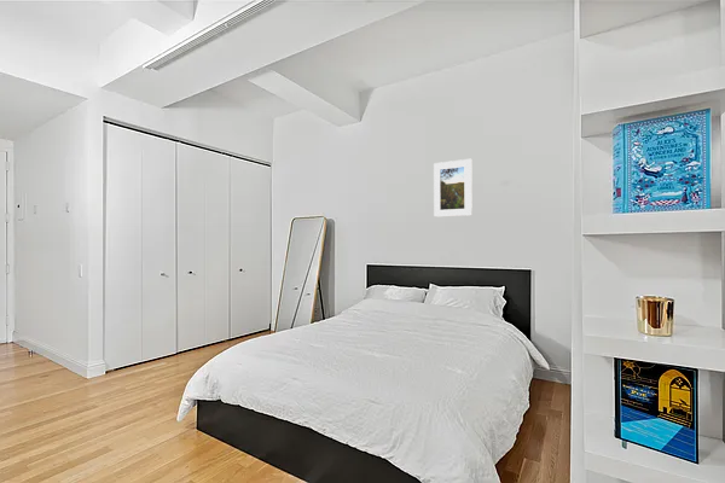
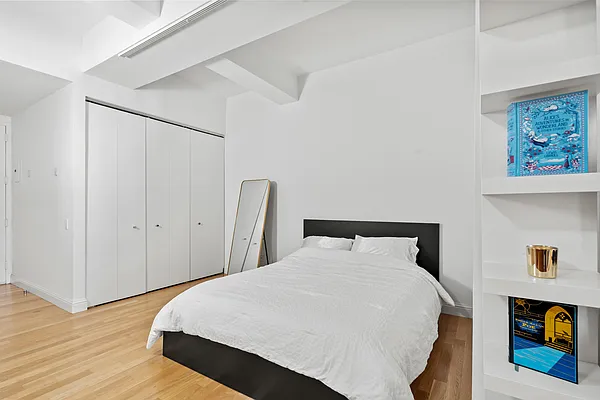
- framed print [433,158,474,219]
